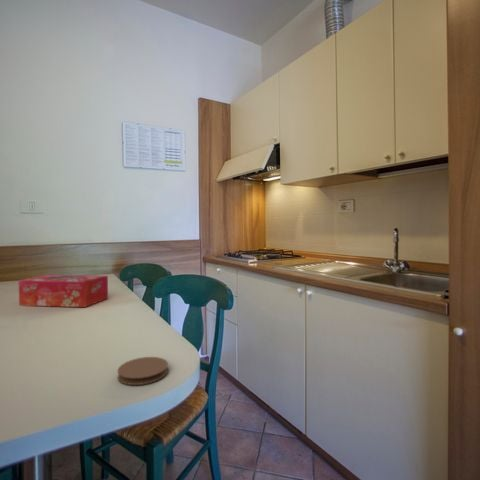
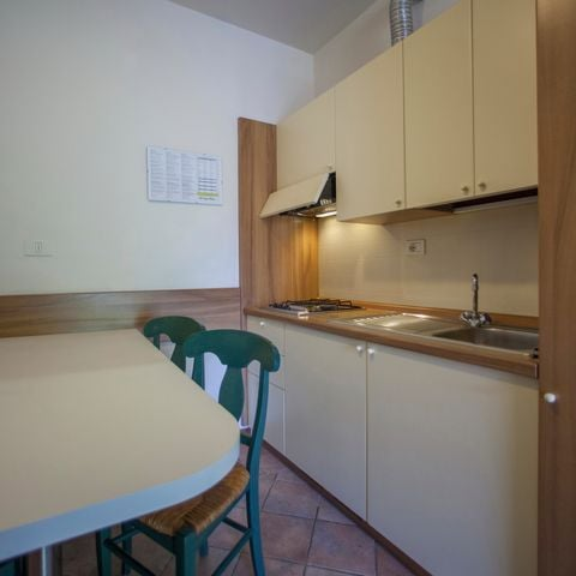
- tissue box [18,274,109,308]
- coaster [116,356,169,386]
